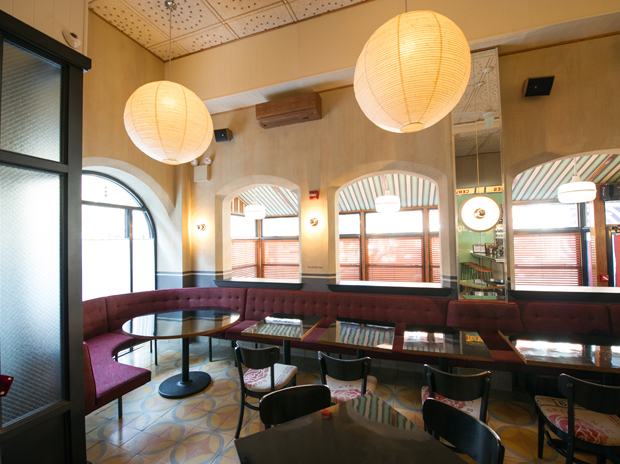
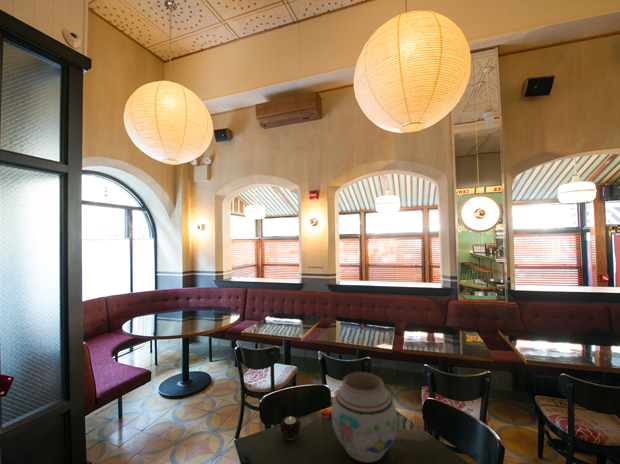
+ candle [279,415,302,441]
+ vase [330,371,399,464]
